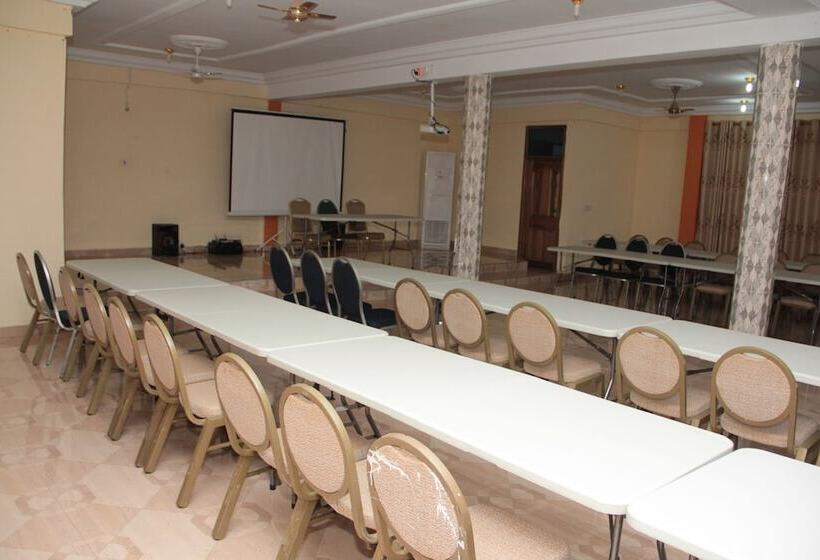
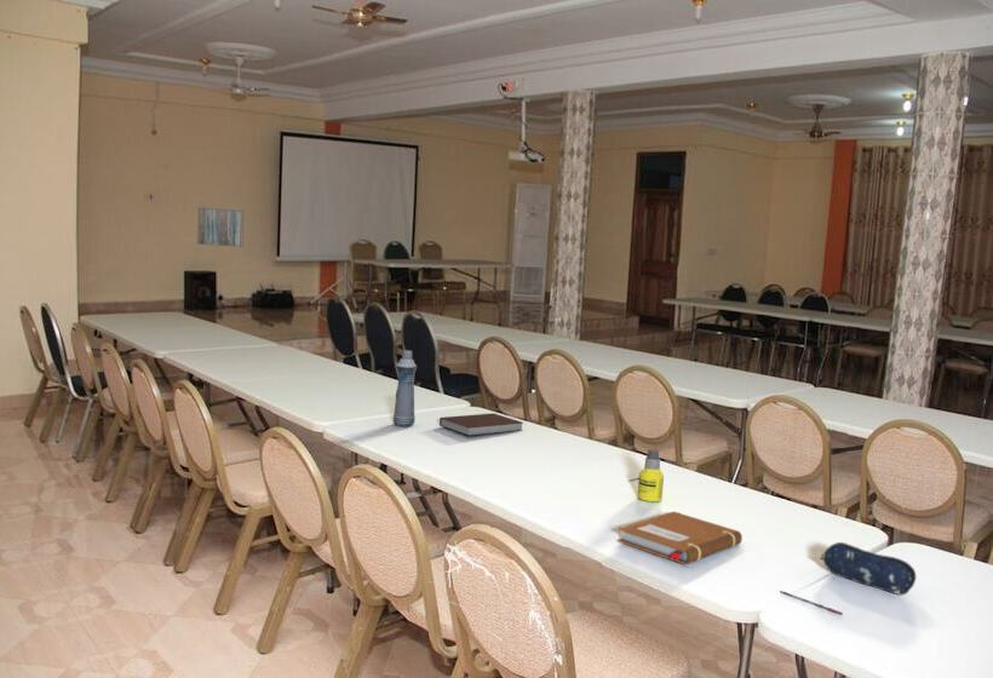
+ pen [779,590,844,616]
+ bottle [637,448,665,502]
+ bottle [392,349,418,427]
+ notebook [438,412,524,437]
+ wall art [196,206,245,248]
+ pencil case [820,541,918,596]
+ notebook [618,510,744,565]
